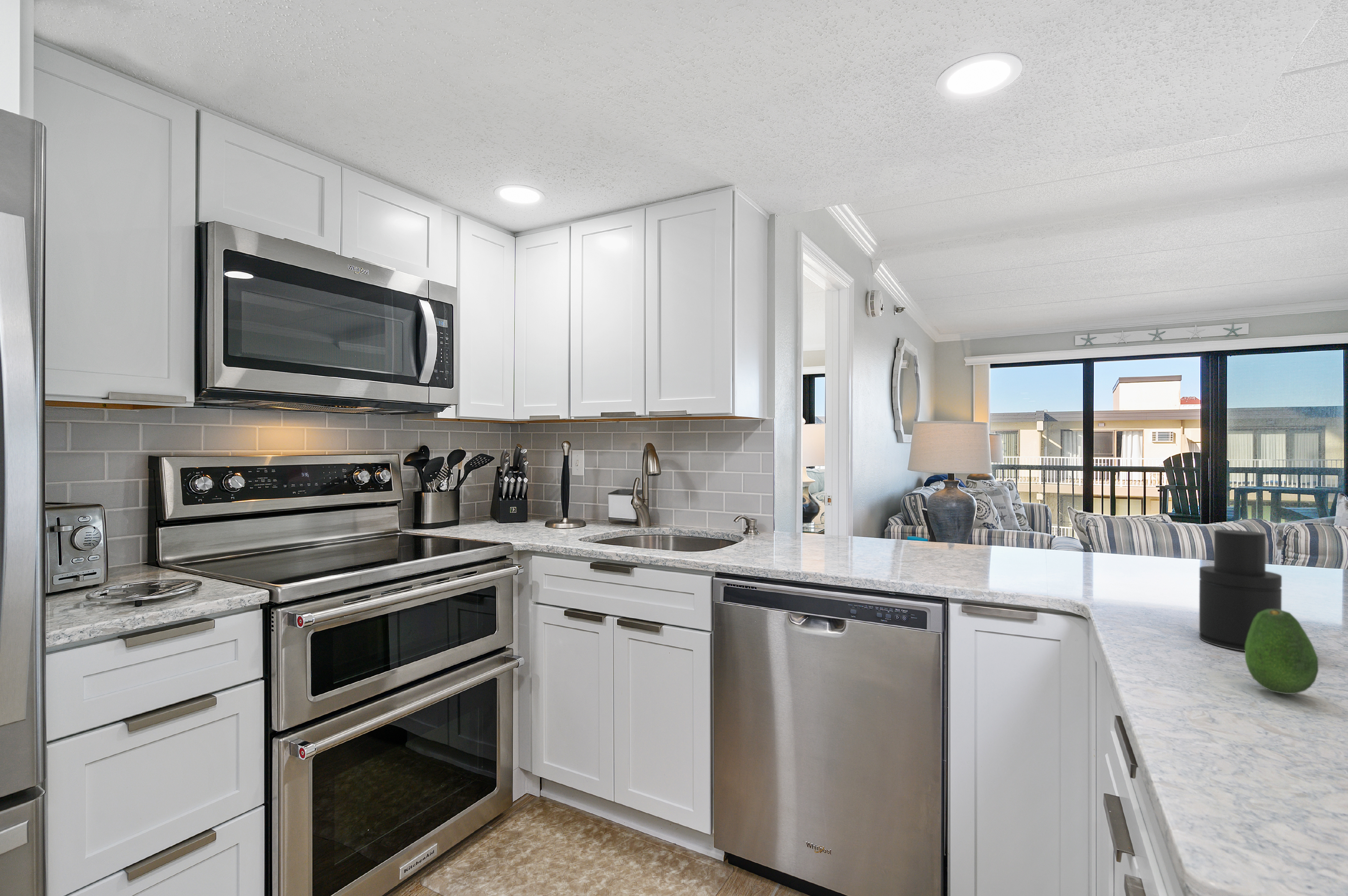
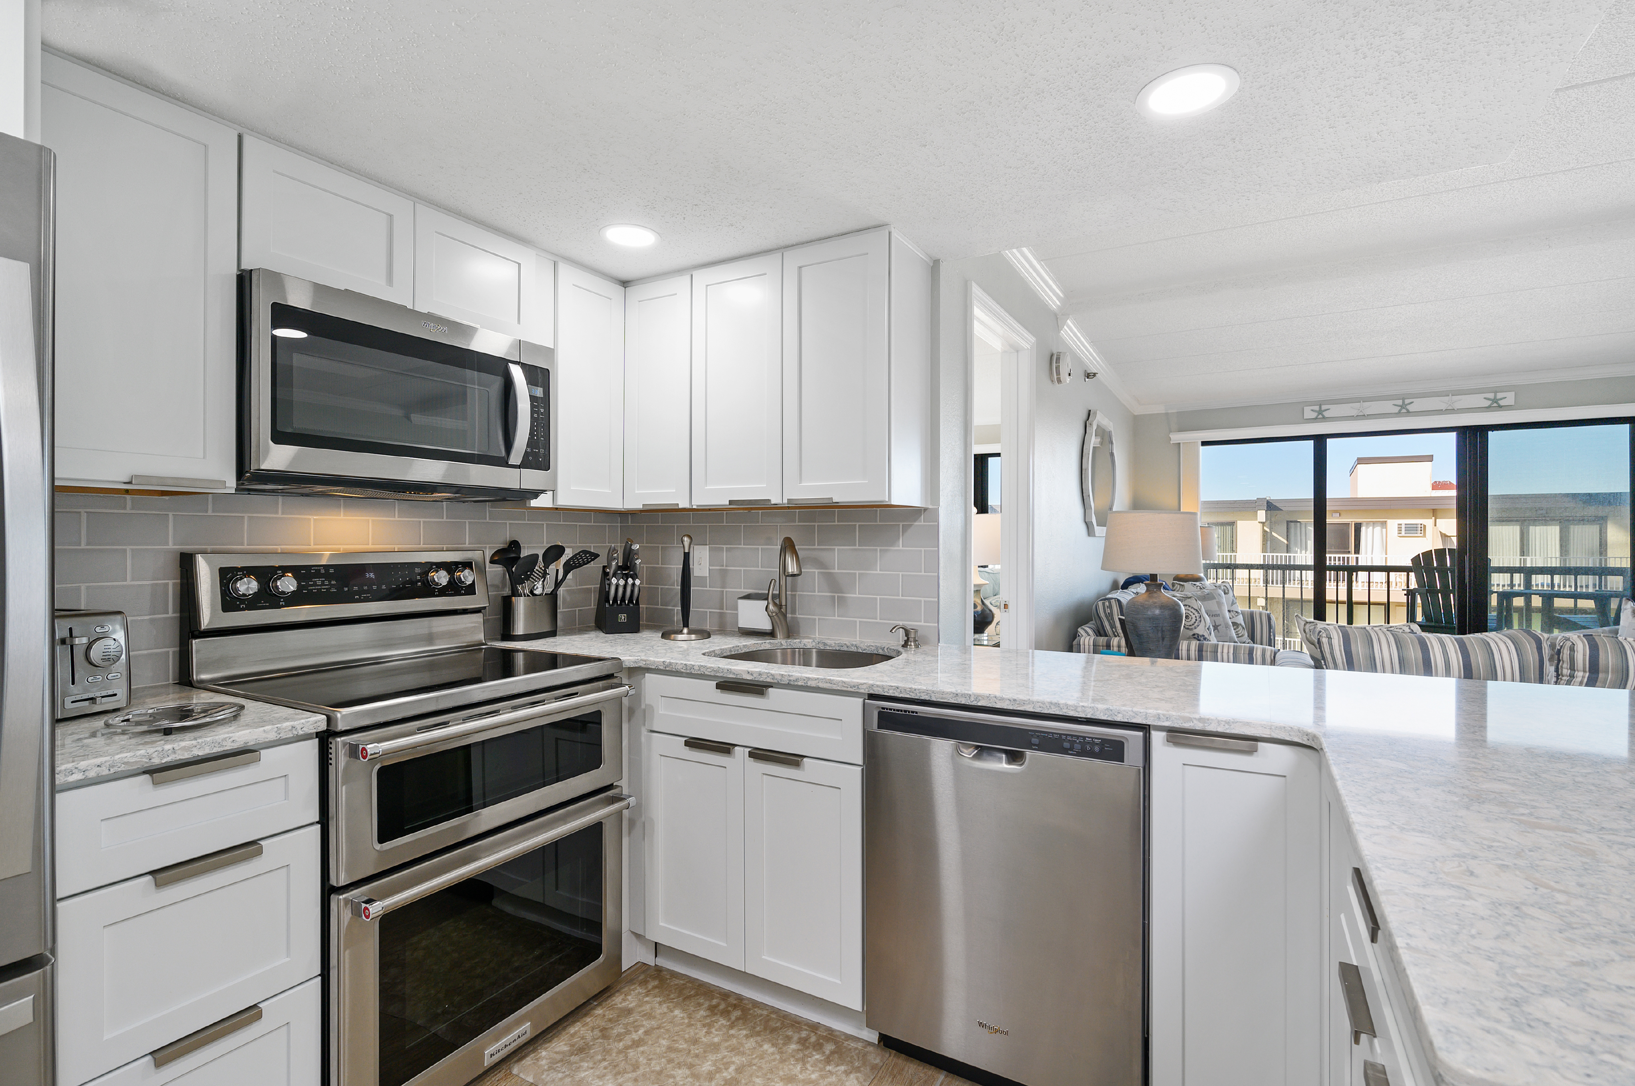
- canister [1199,529,1282,652]
- fruit [1245,609,1319,694]
